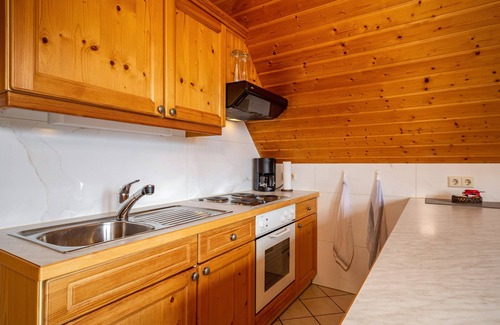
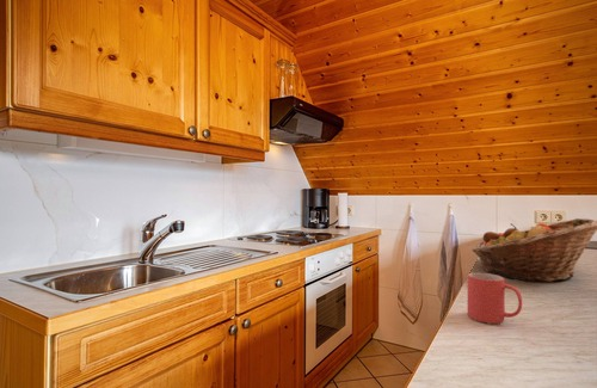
+ mug [467,272,523,325]
+ fruit basket [472,217,597,283]
